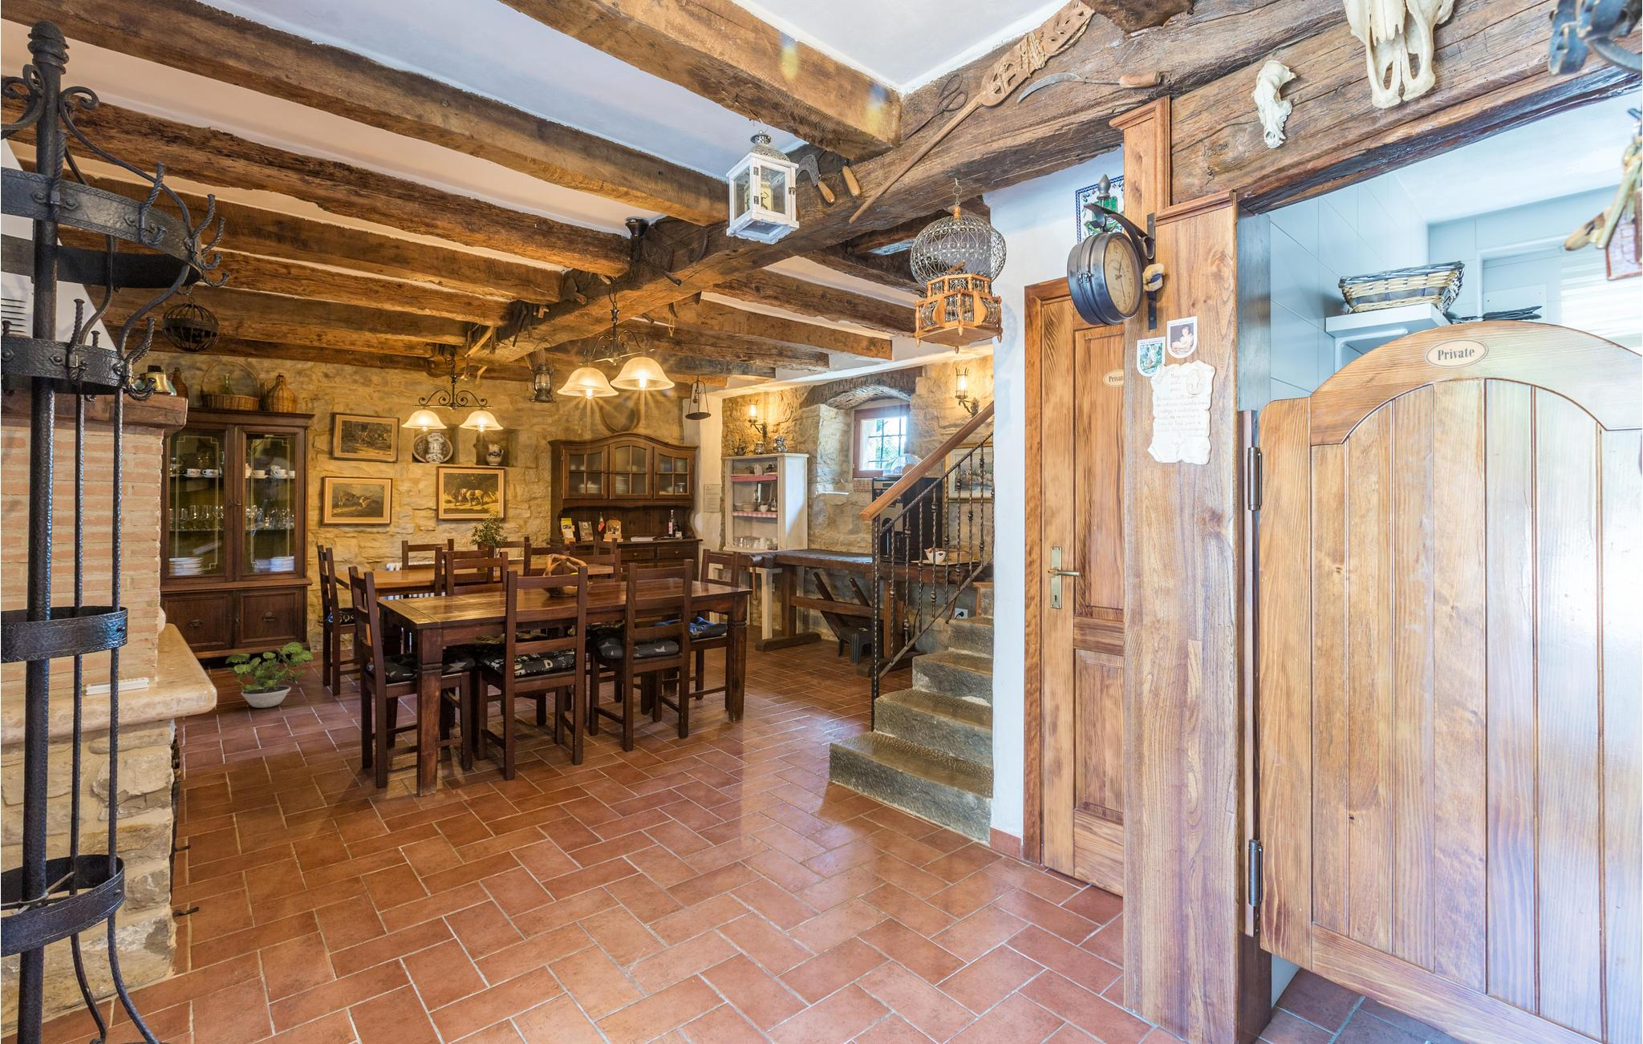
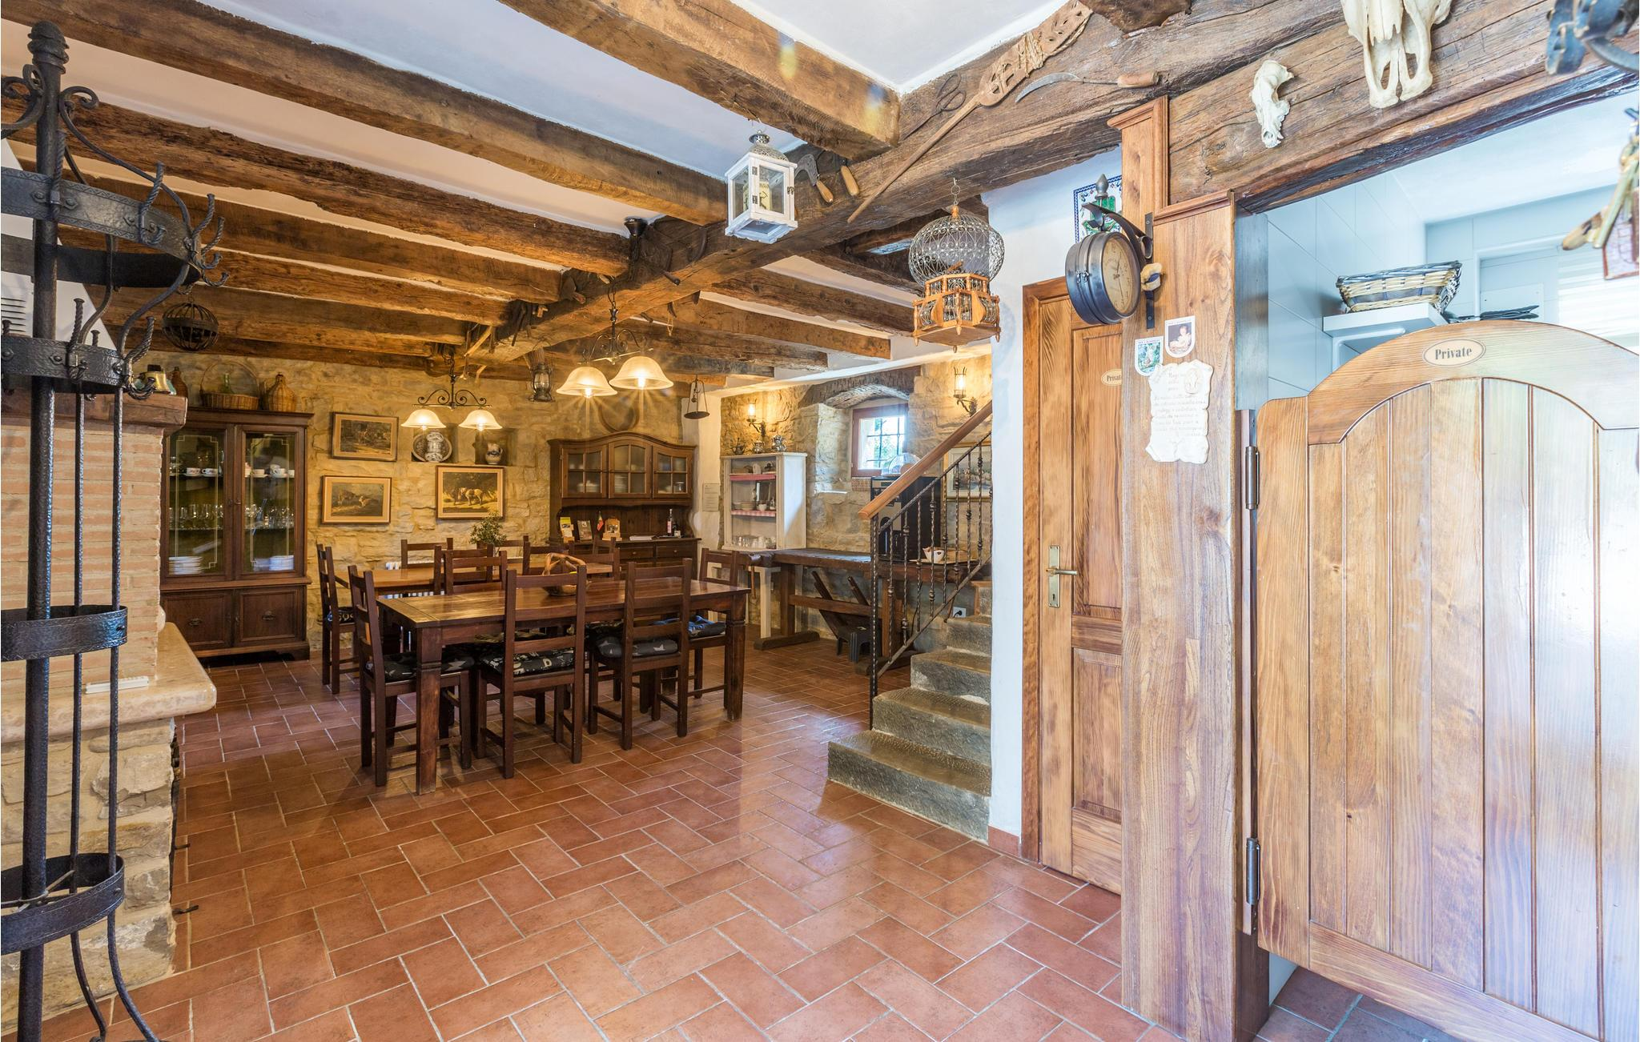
- potted plant [225,642,314,709]
